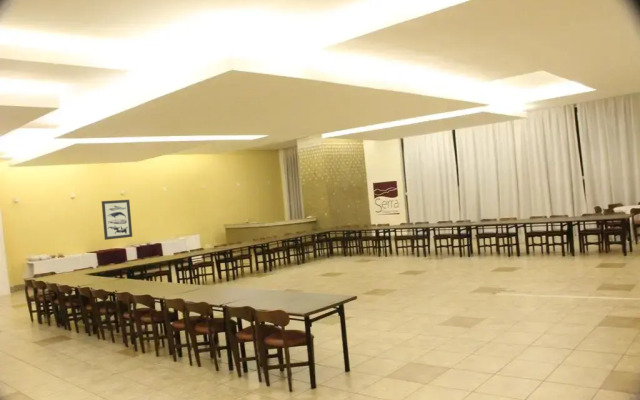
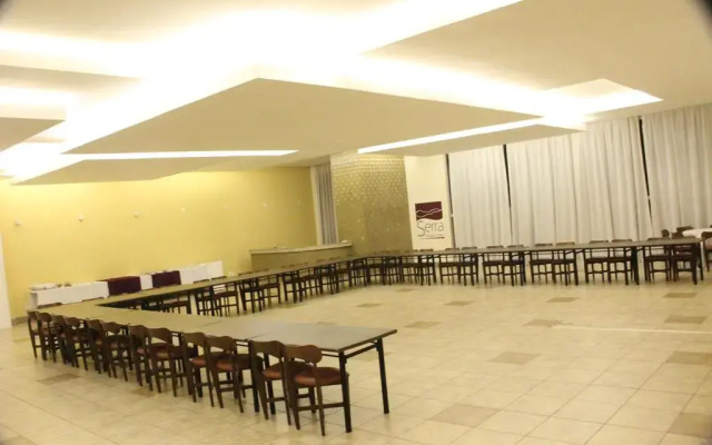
- wall art [101,199,133,241]
